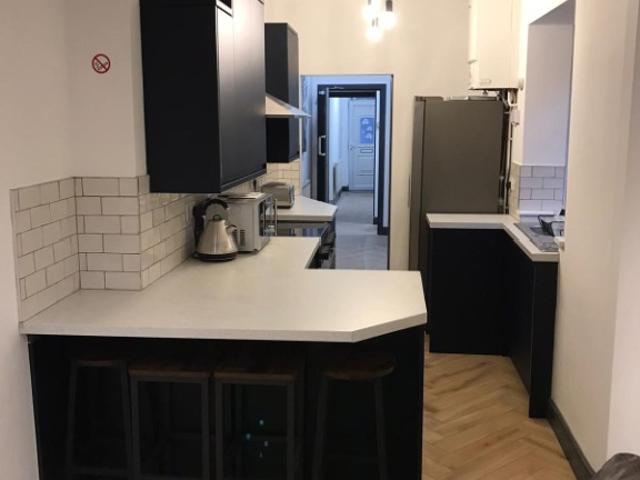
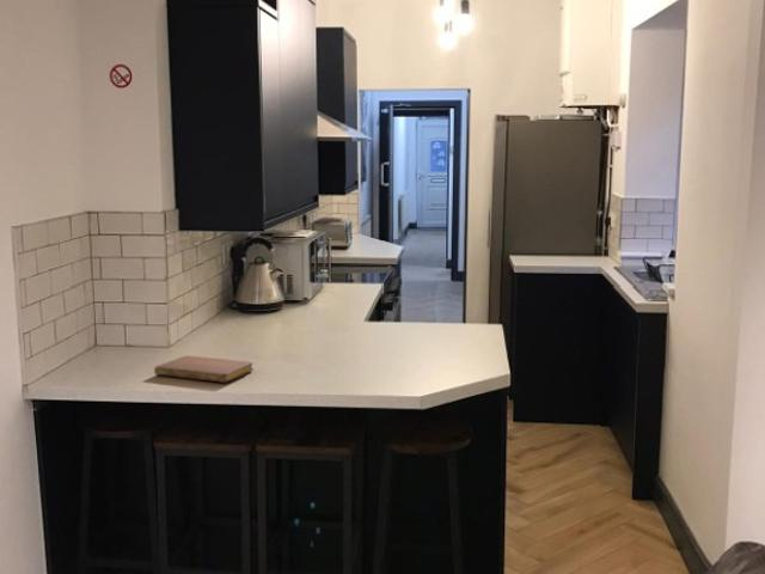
+ notebook [153,355,255,384]
